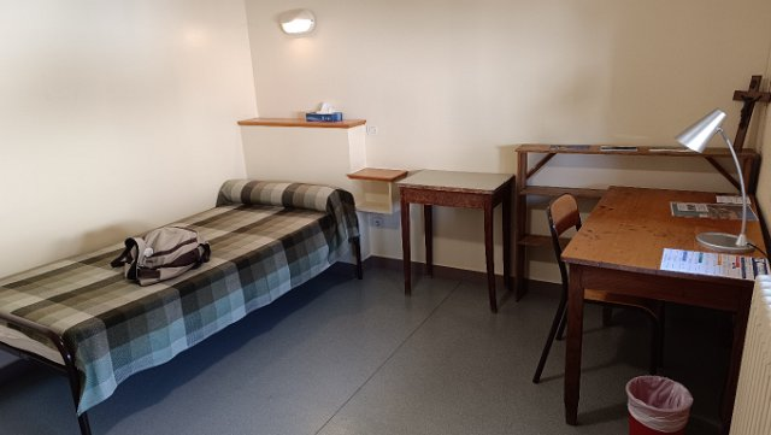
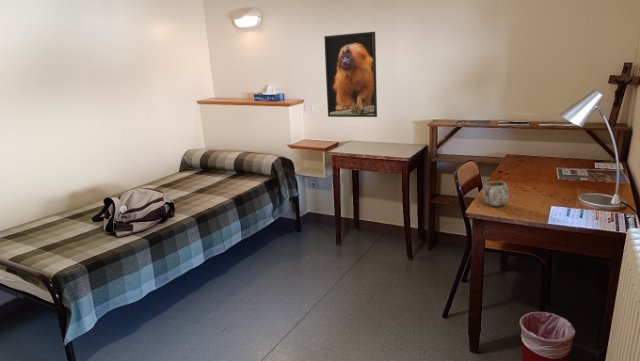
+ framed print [323,31,378,118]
+ mug [482,180,510,207]
